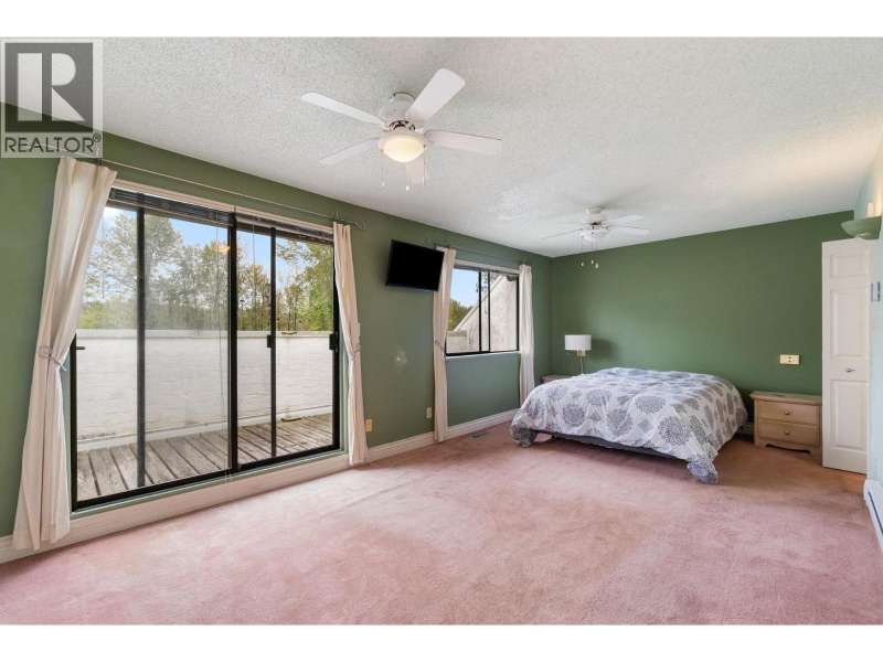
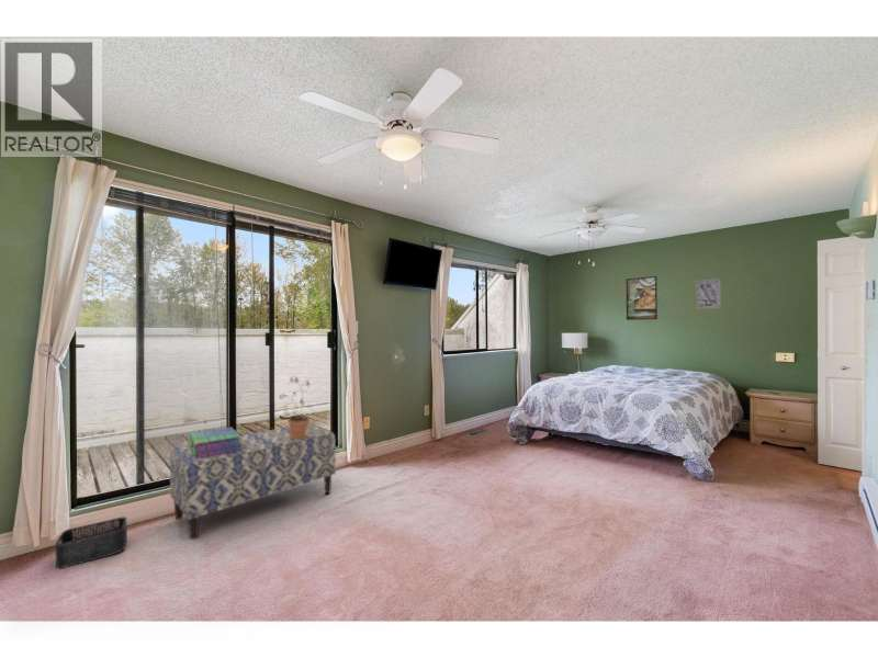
+ storage bin [54,515,128,569]
+ stack of books [187,426,244,460]
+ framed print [626,275,658,321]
+ potted plant [278,375,314,440]
+ wall art [695,277,722,310]
+ bench [169,423,337,541]
